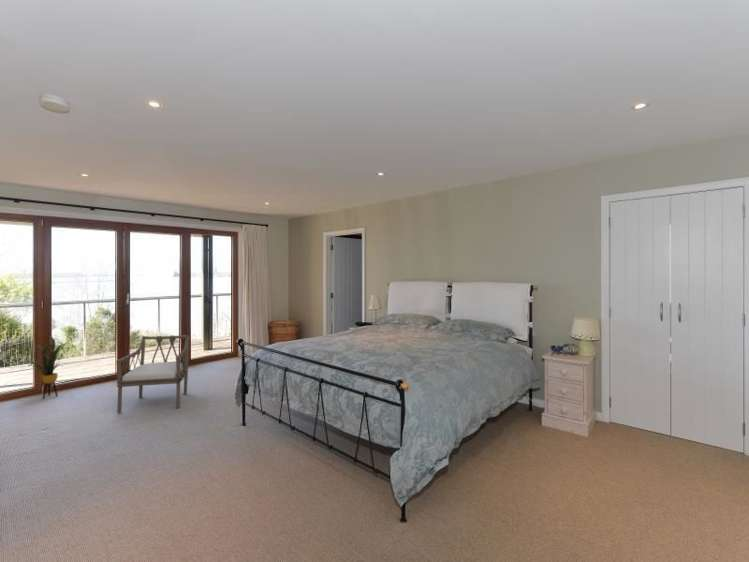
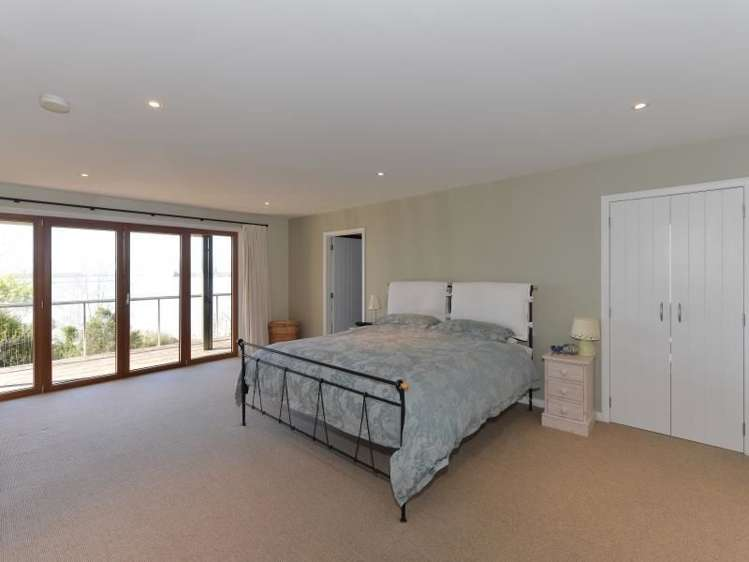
- house plant [26,335,77,400]
- armchair [115,334,190,413]
